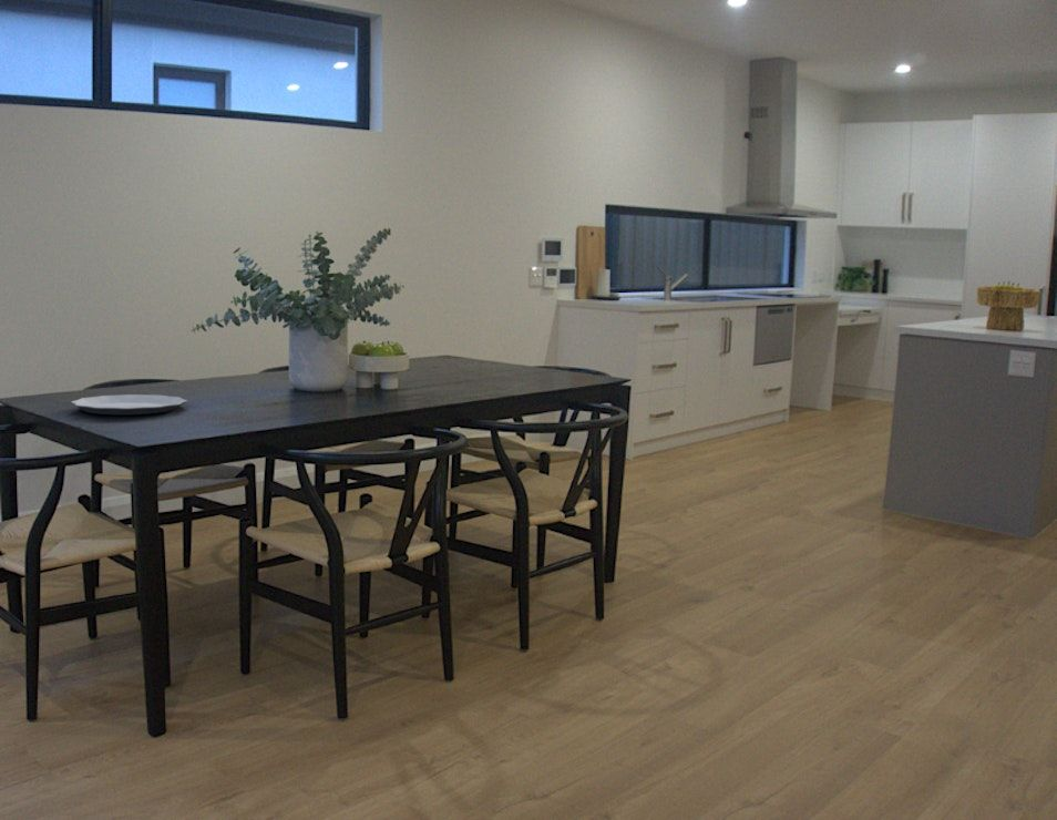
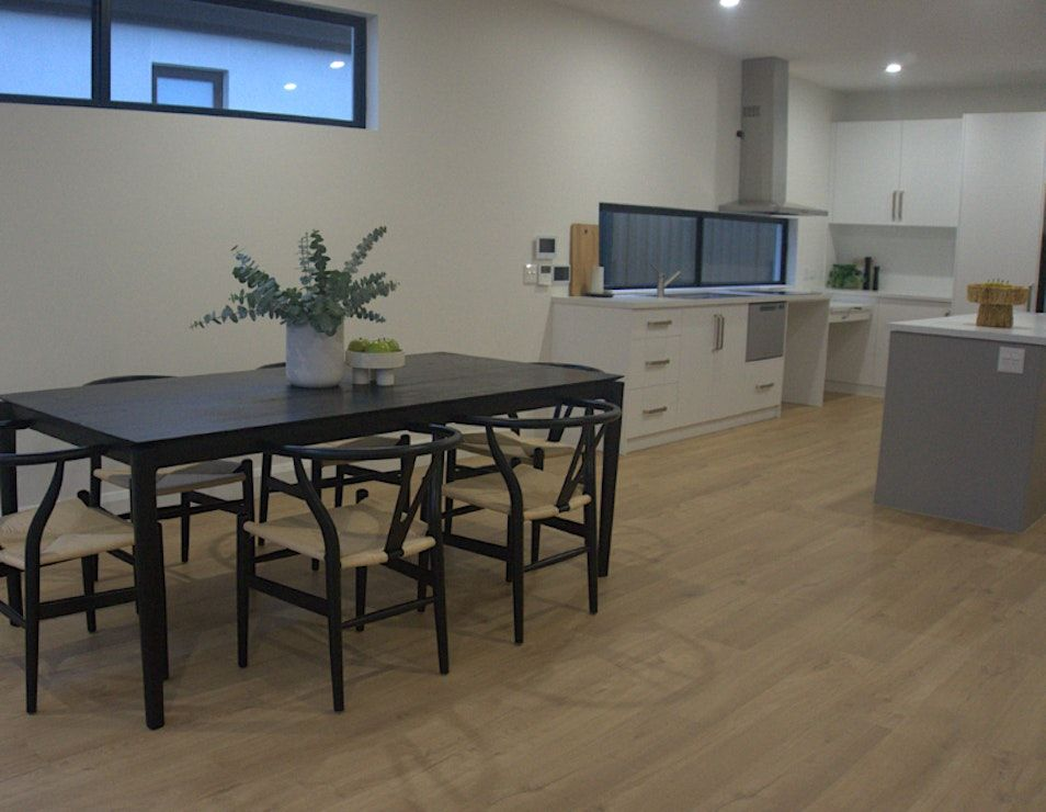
- plate [70,393,188,416]
